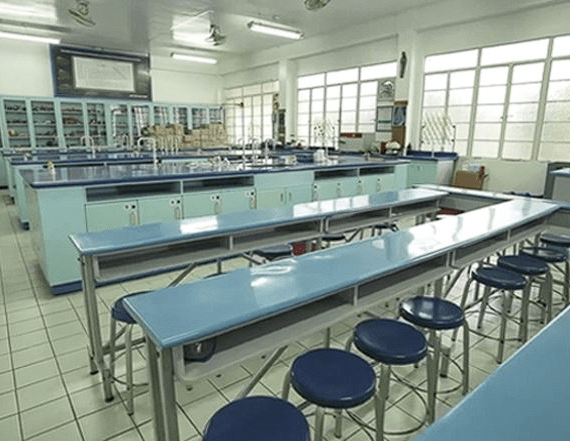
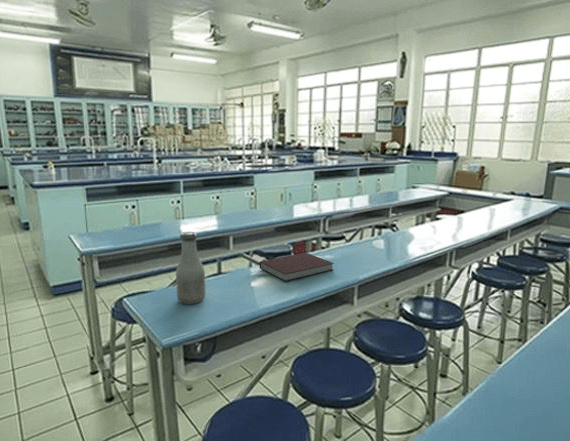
+ bottle [175,231,207,305]
+ notebook [258,252,335,282]
